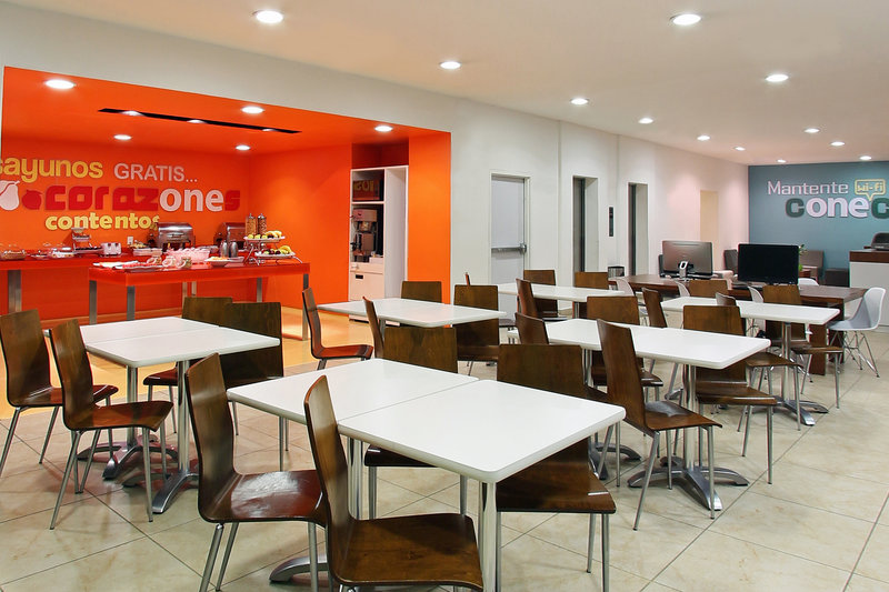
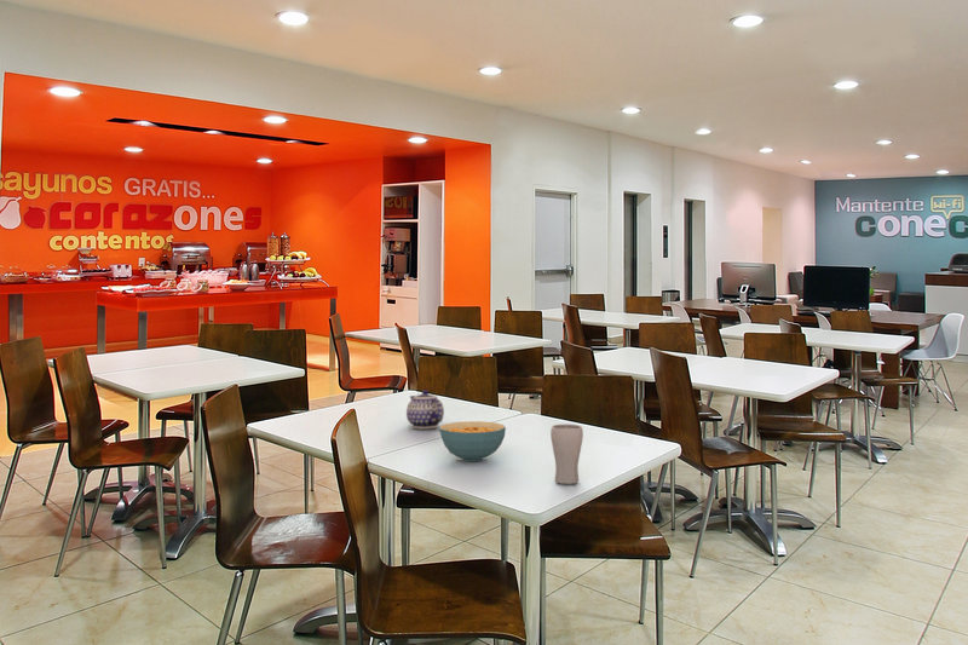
+ drinking glass [549,422,584,485]
+ teapot [405,388,445,430]
+ cereal bowl [438,420,507,462]
